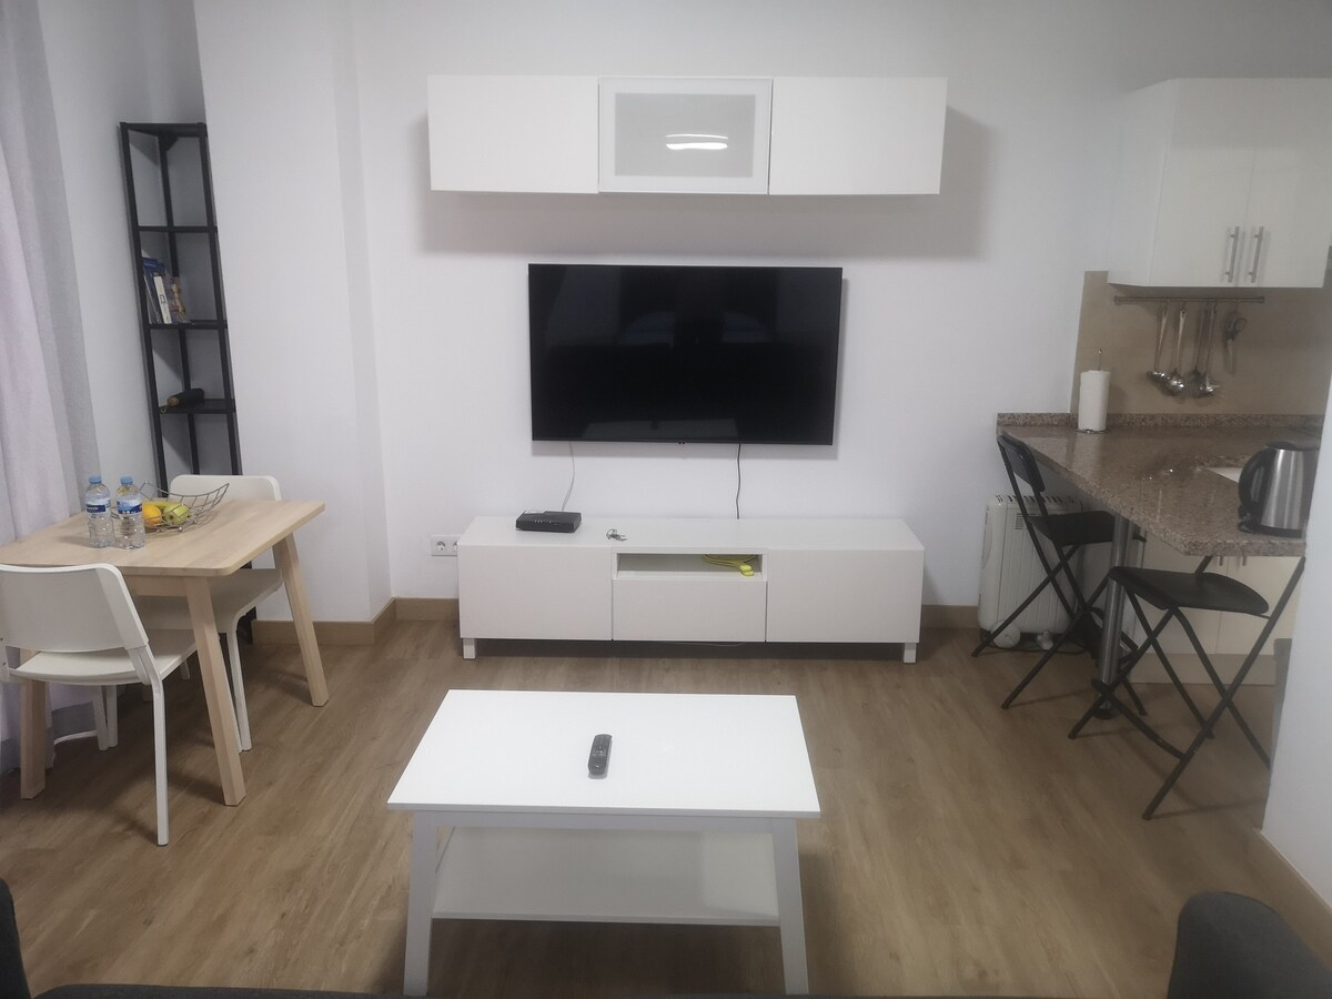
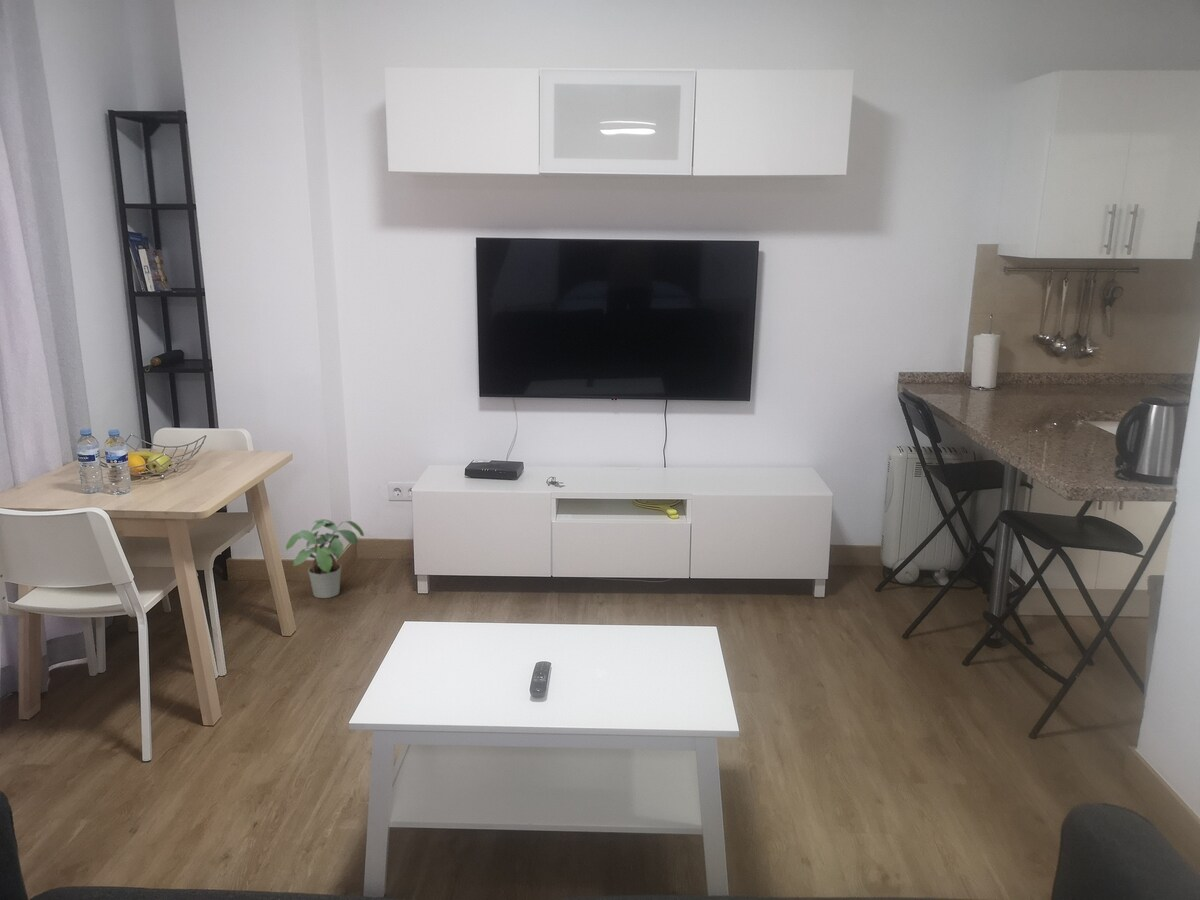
+ potted plant [285,518,365,599]
